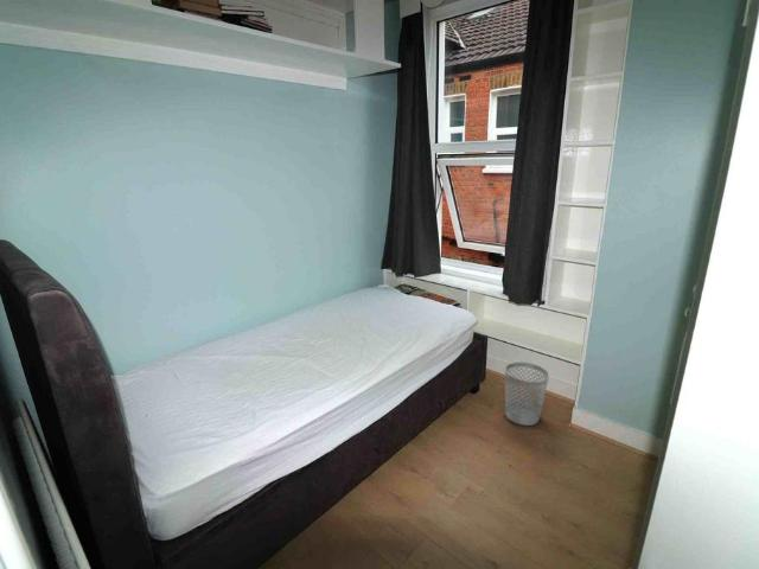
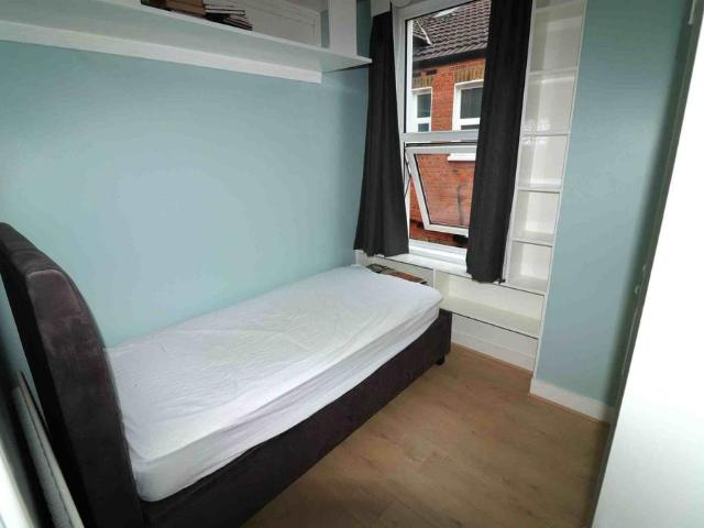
- wastebasket [504,360,550,427]
